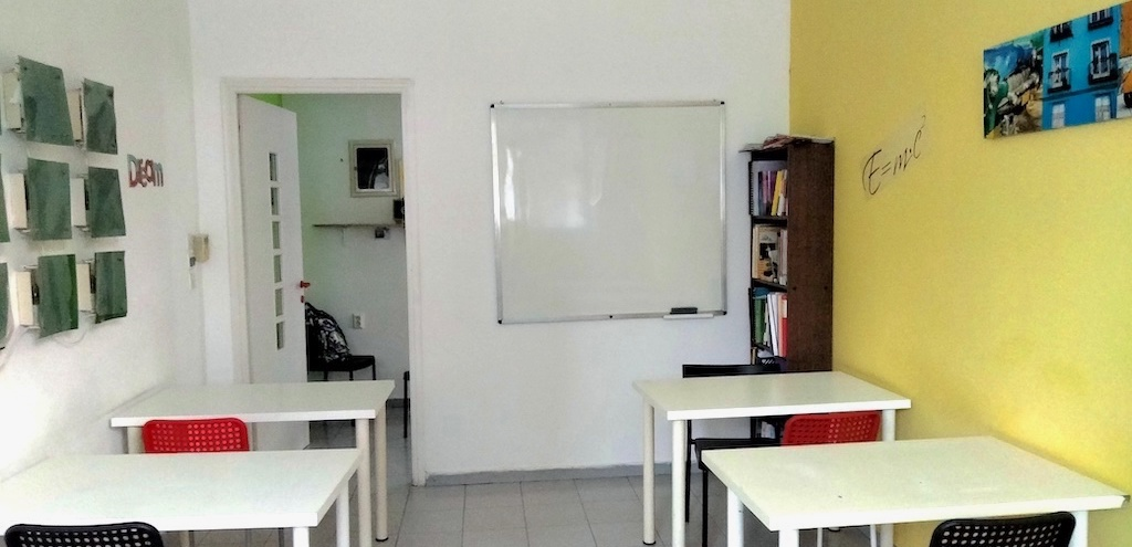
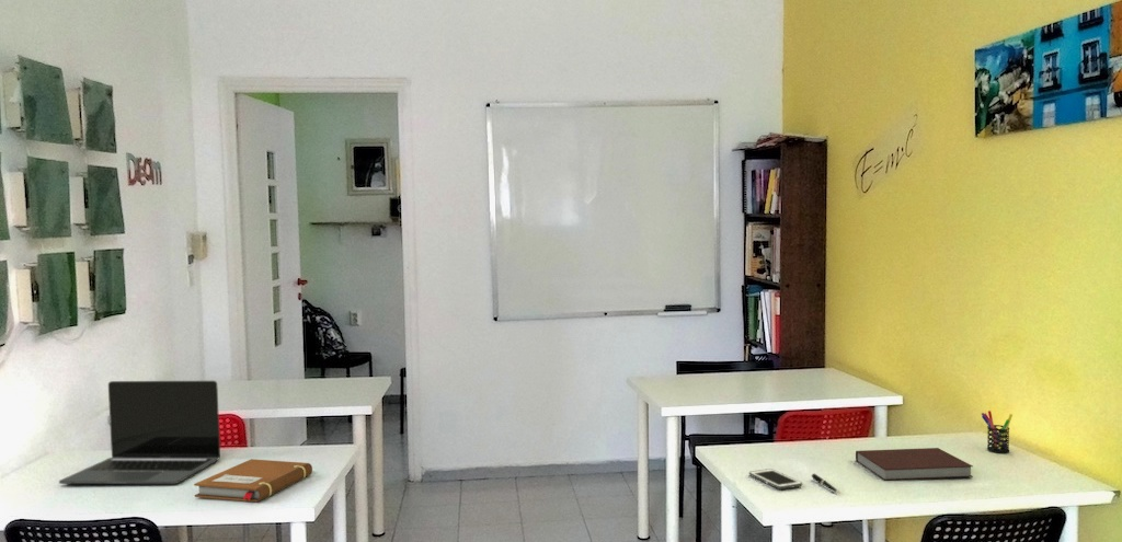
+ cell phone [748,468,803,491]
+ pen [811,472,842,495]
+ notebook [193,458,313,503]
+ pen holder [981,410,1014,454]
+ laptop [58,380,221,485]
+ notebook [855,447,974,482]
